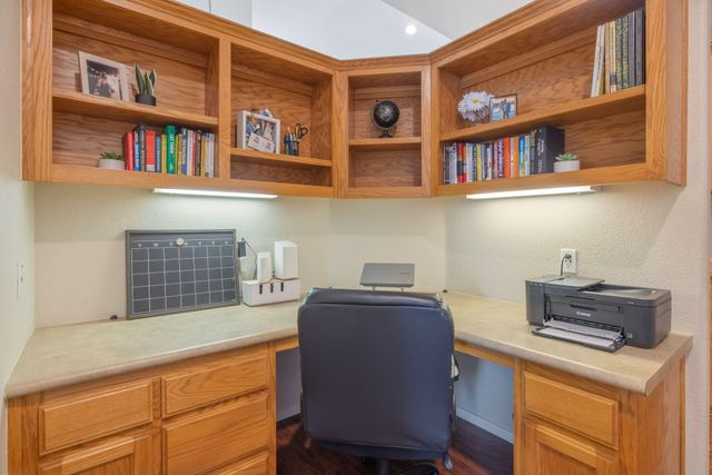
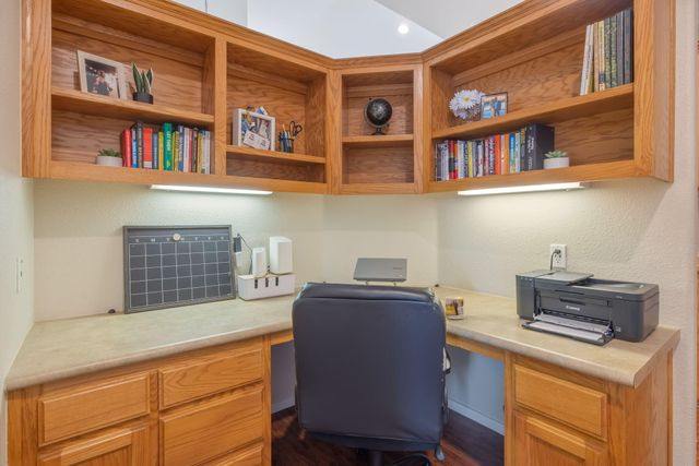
+ mug [445,295,466,320]
